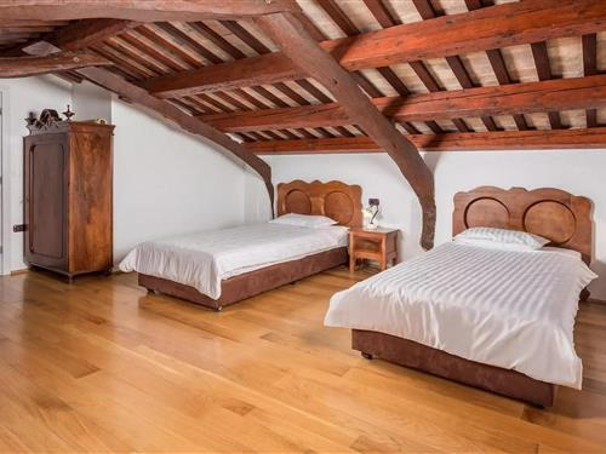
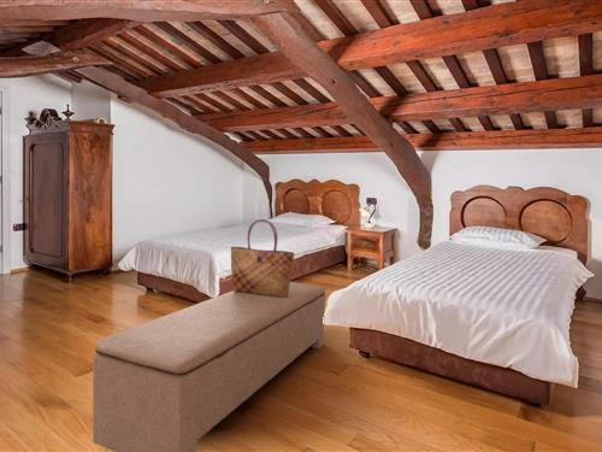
+ tote bag [230,218,295,298]
+ bench [92,281,326,452]
